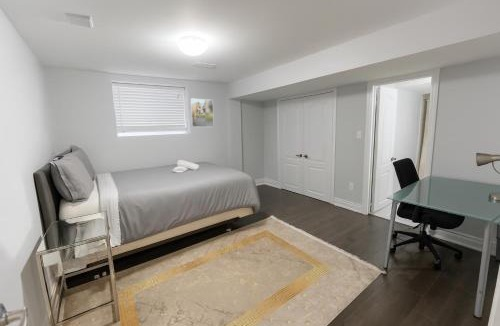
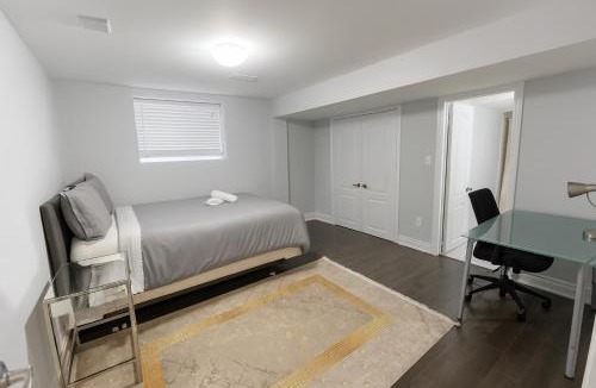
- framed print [189,97,215,128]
